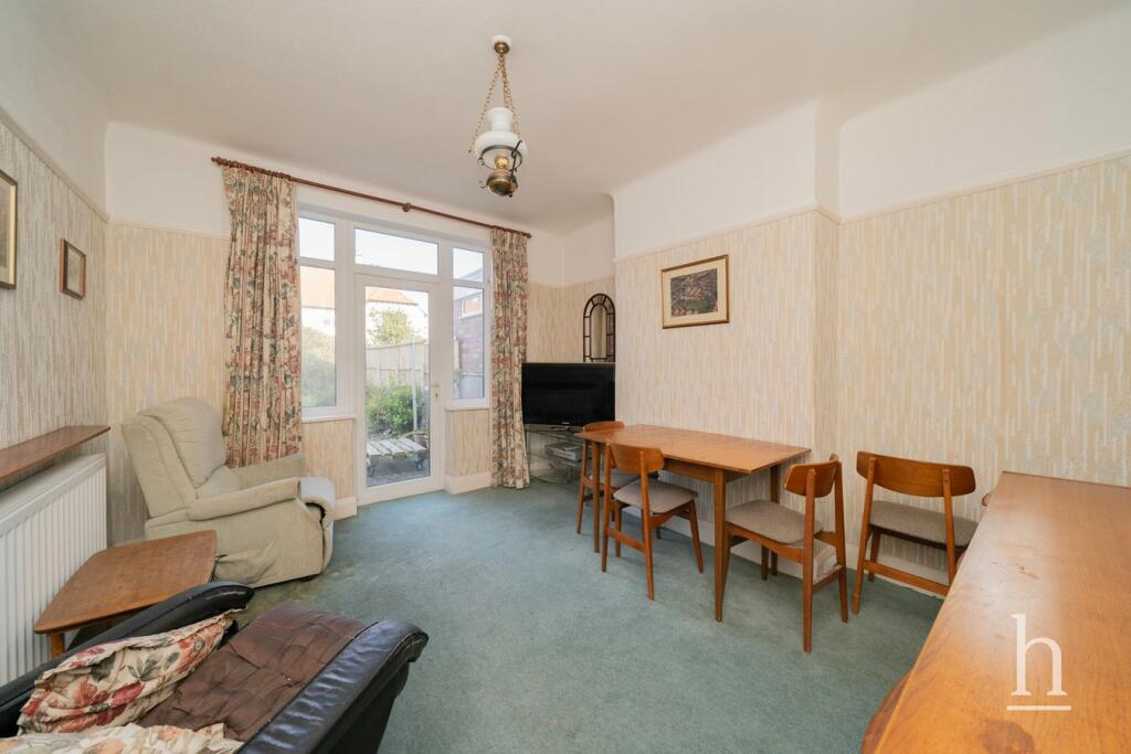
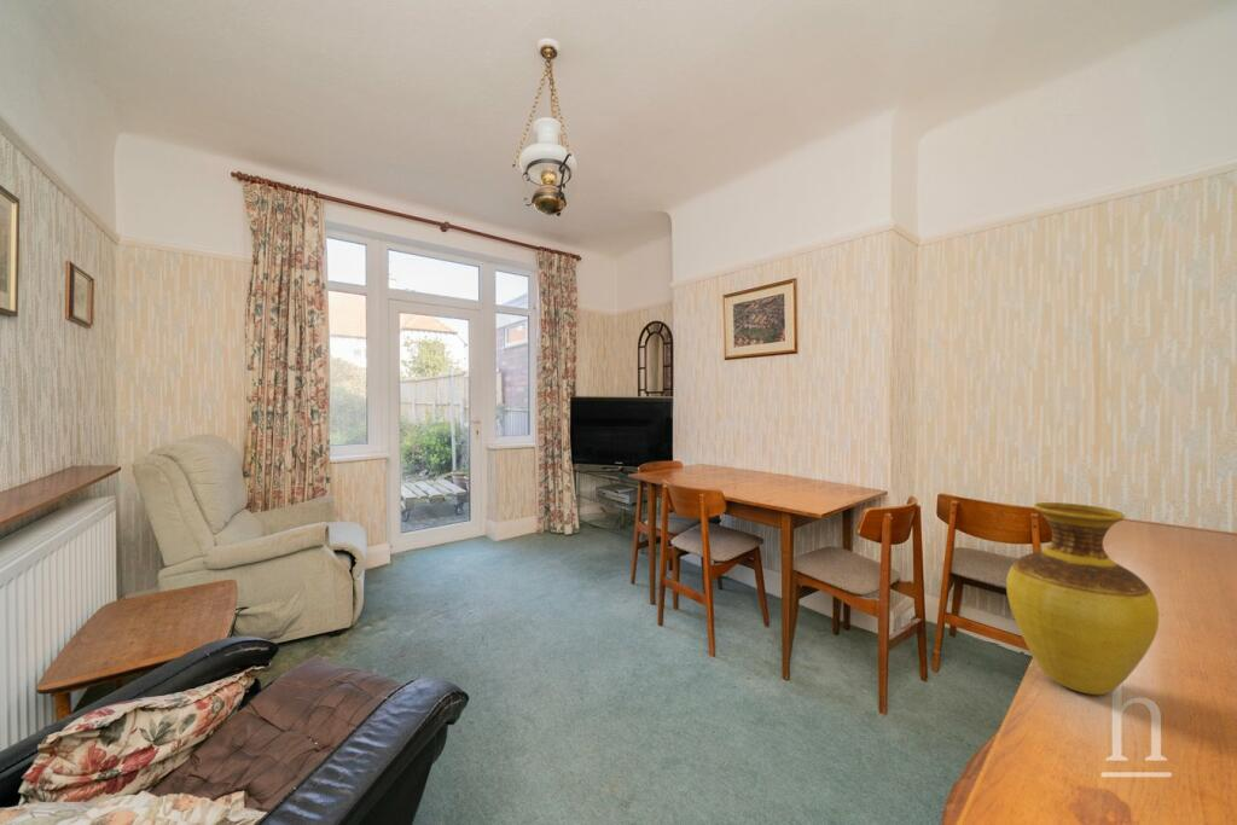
+ vase [1005,501,1160,696]
